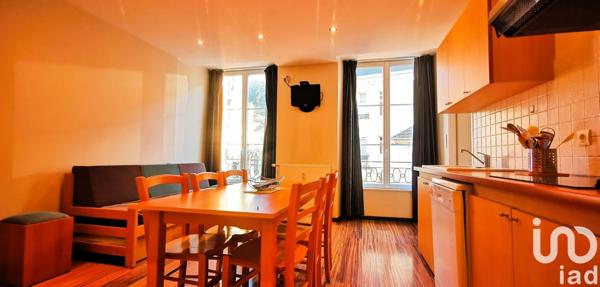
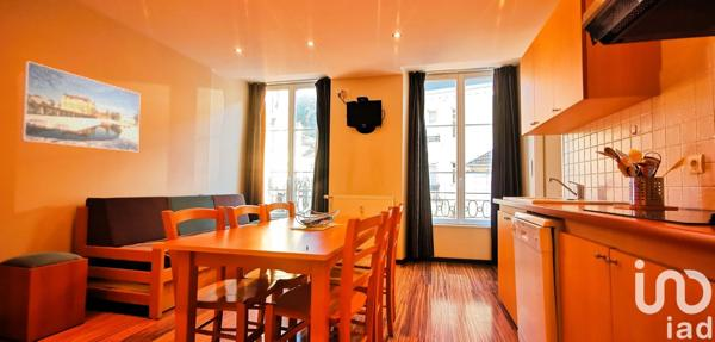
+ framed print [20,60,142,153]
